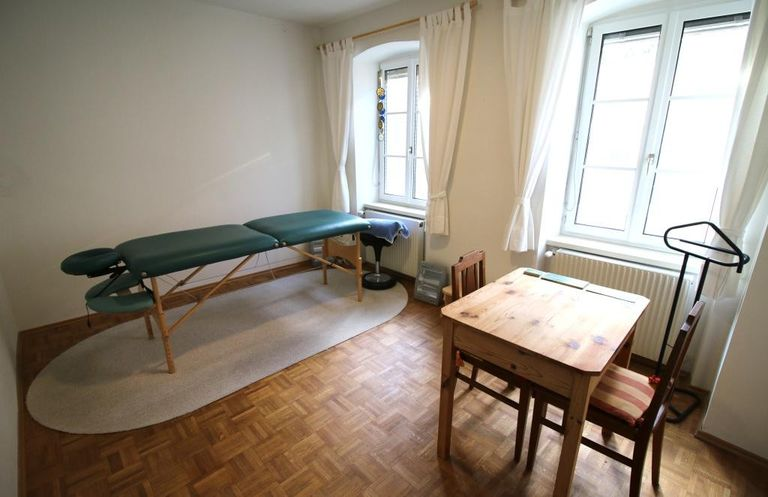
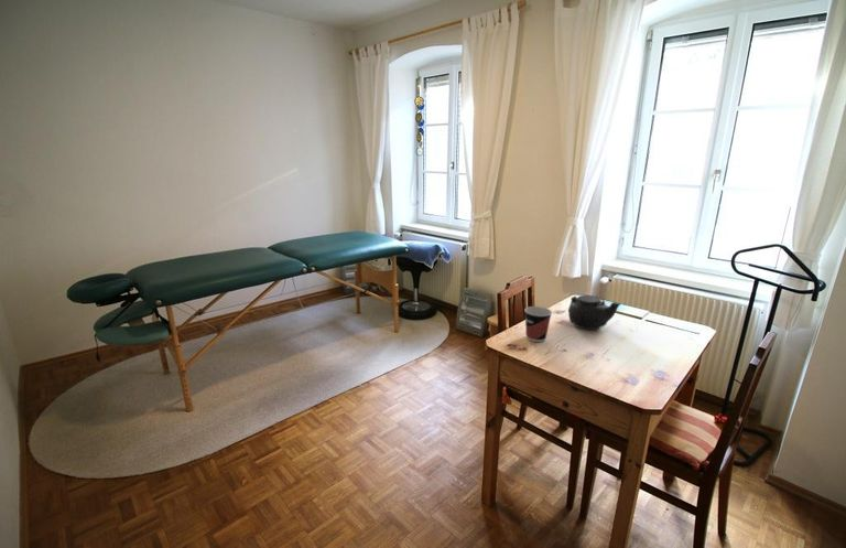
+ cup [523,305,553,343]
+ teapot [567,293,622,331]
